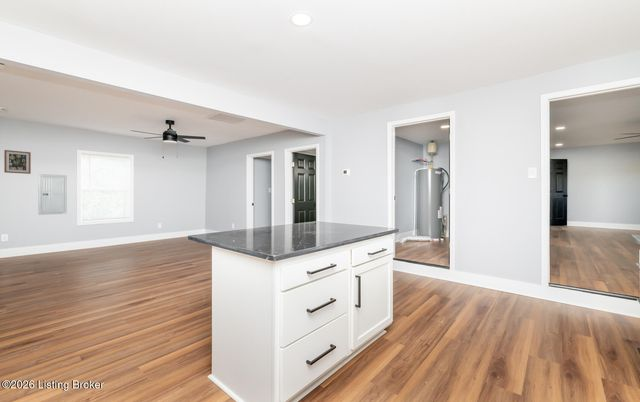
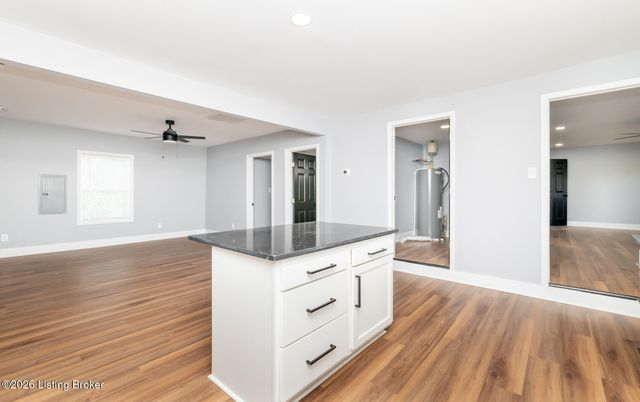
- wall art [3,149,32,175]
